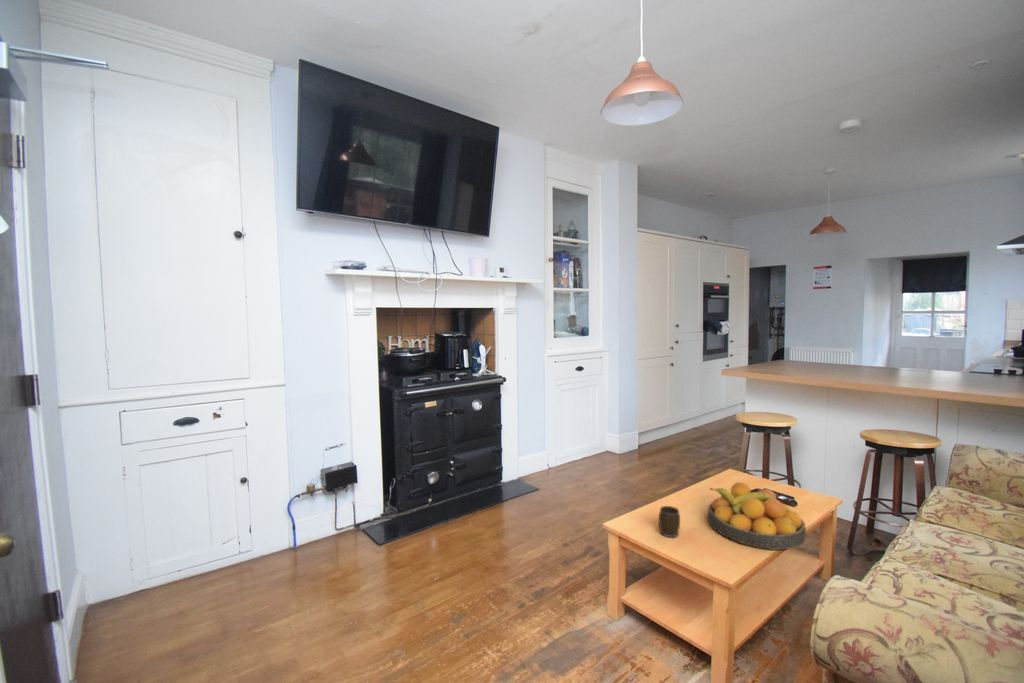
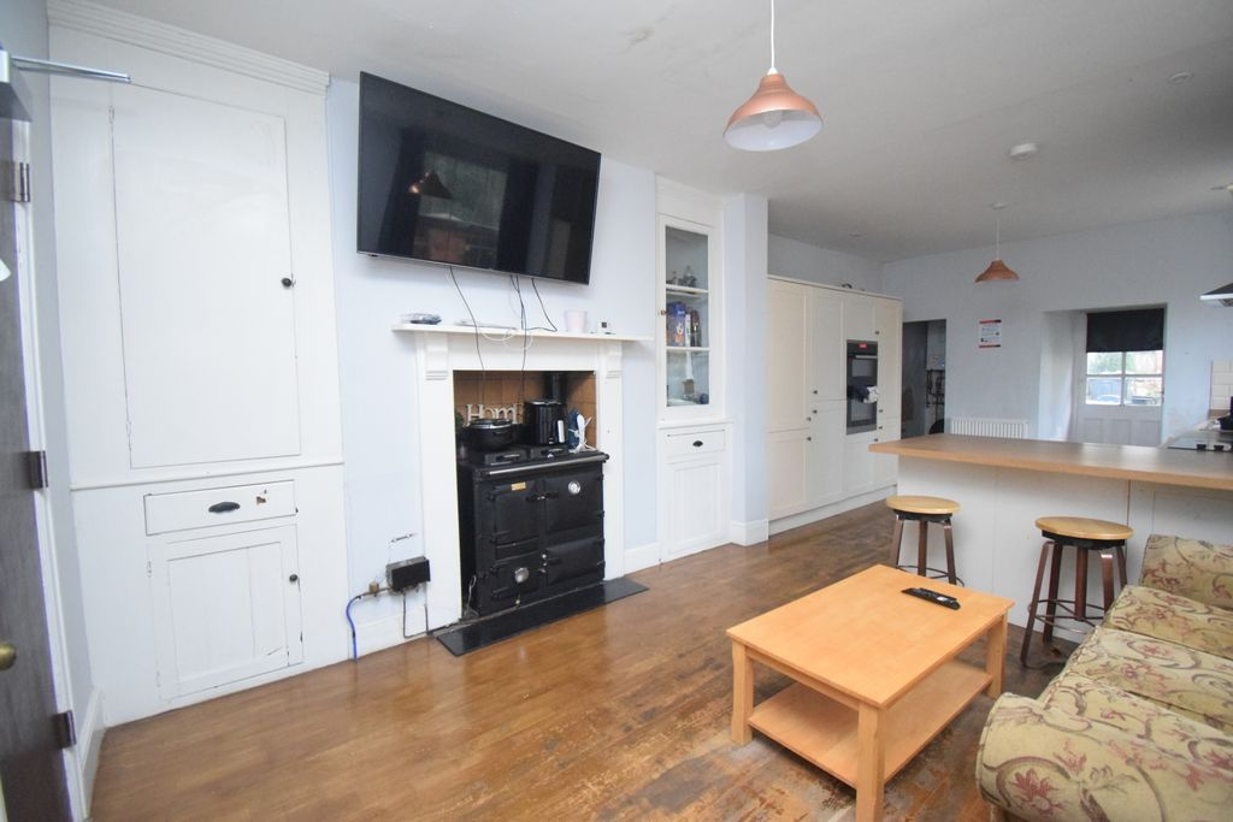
- mug [658,505,681,538]
- fruit bowl [707,481,807,551]
